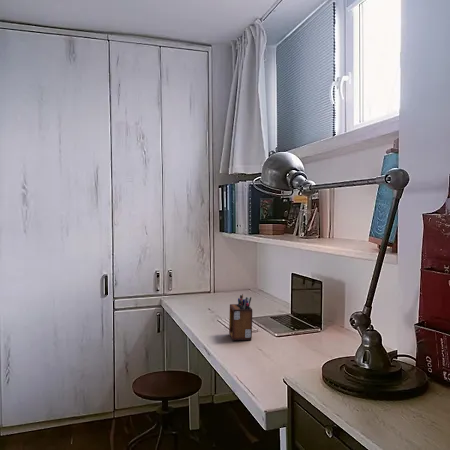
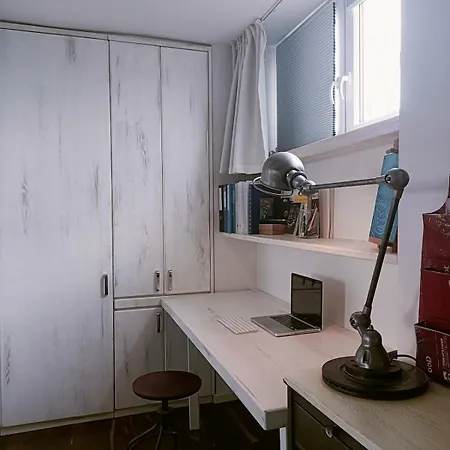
- desk organizer [228,293,253,341]
